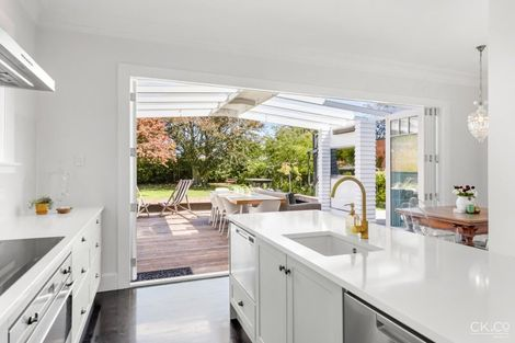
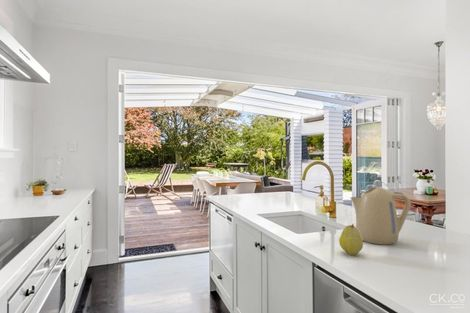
+ kettle [350,186,412,245]
+ fruit [338,223,364,256]
